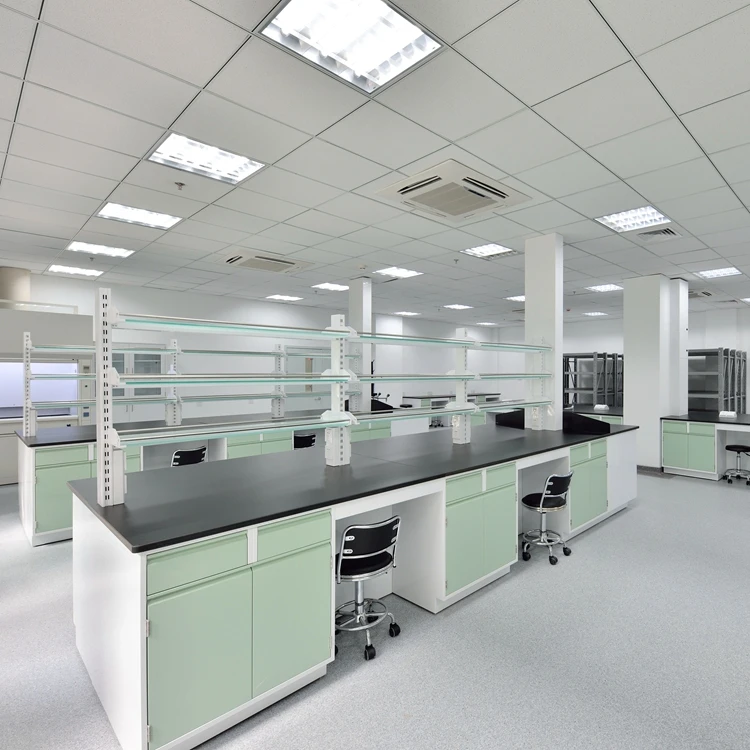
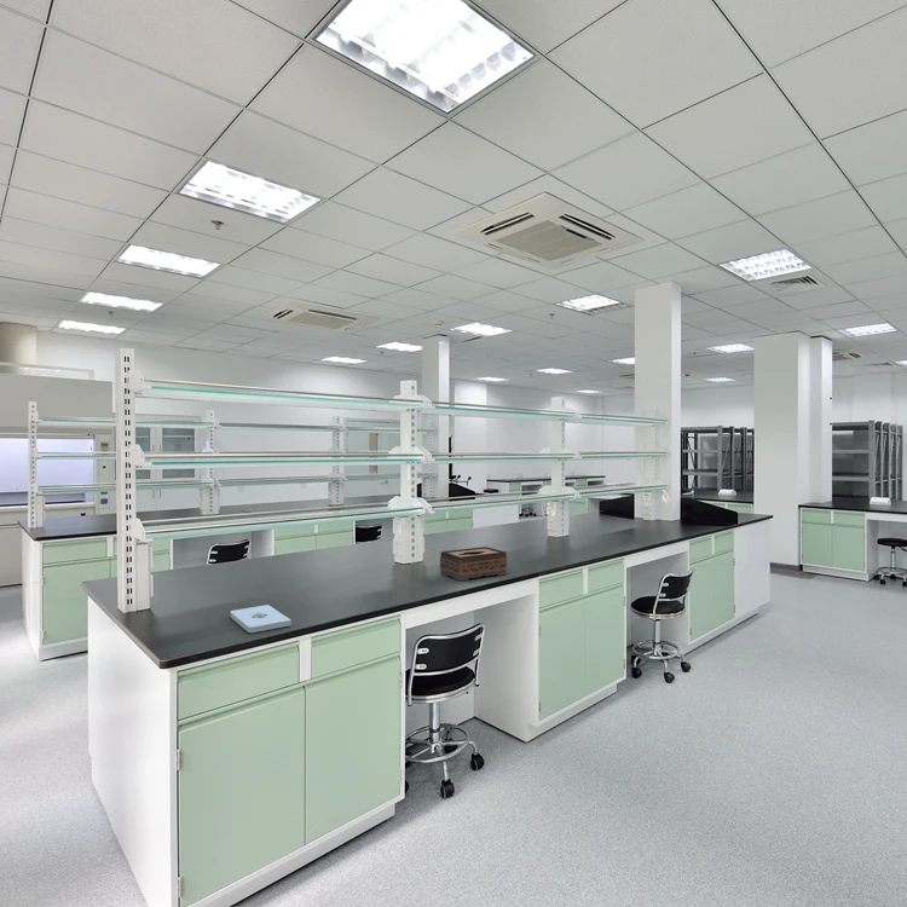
+ tissue box [439,545,508,582]
+ notepad [230,603,293,634]
